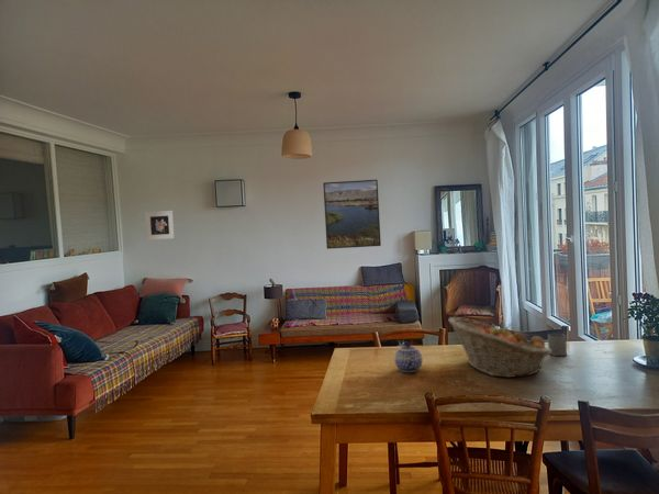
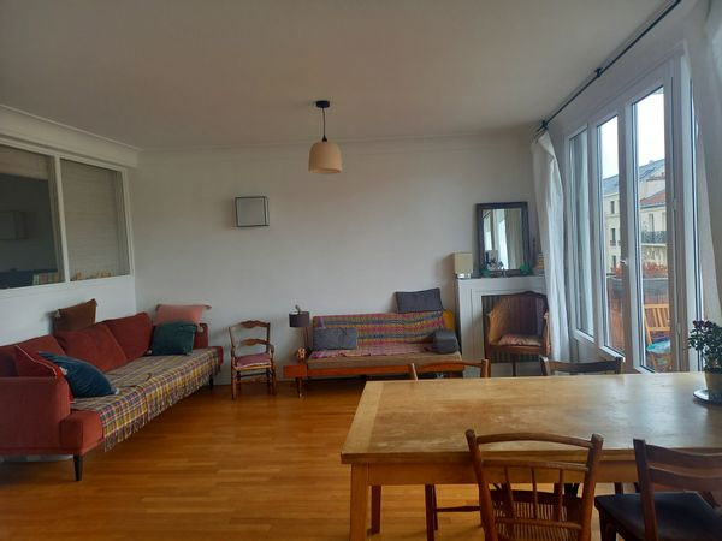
- teapot [394,341,423,373]
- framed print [144,210,176,242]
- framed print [322,179,382,250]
- fruit basket [448,316,551,379]
- mug [547,333,568,357]
